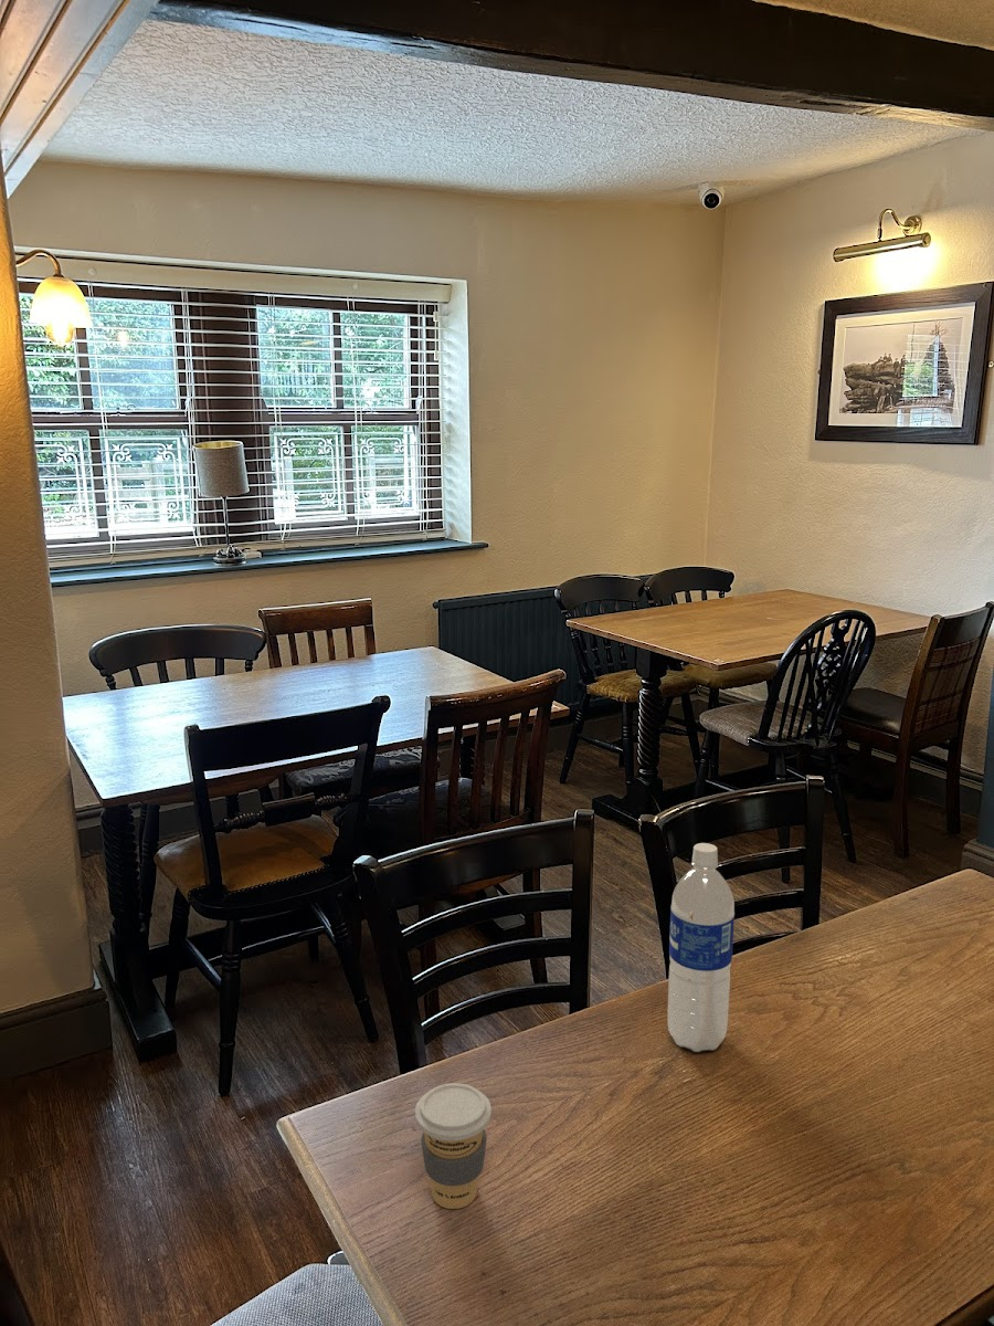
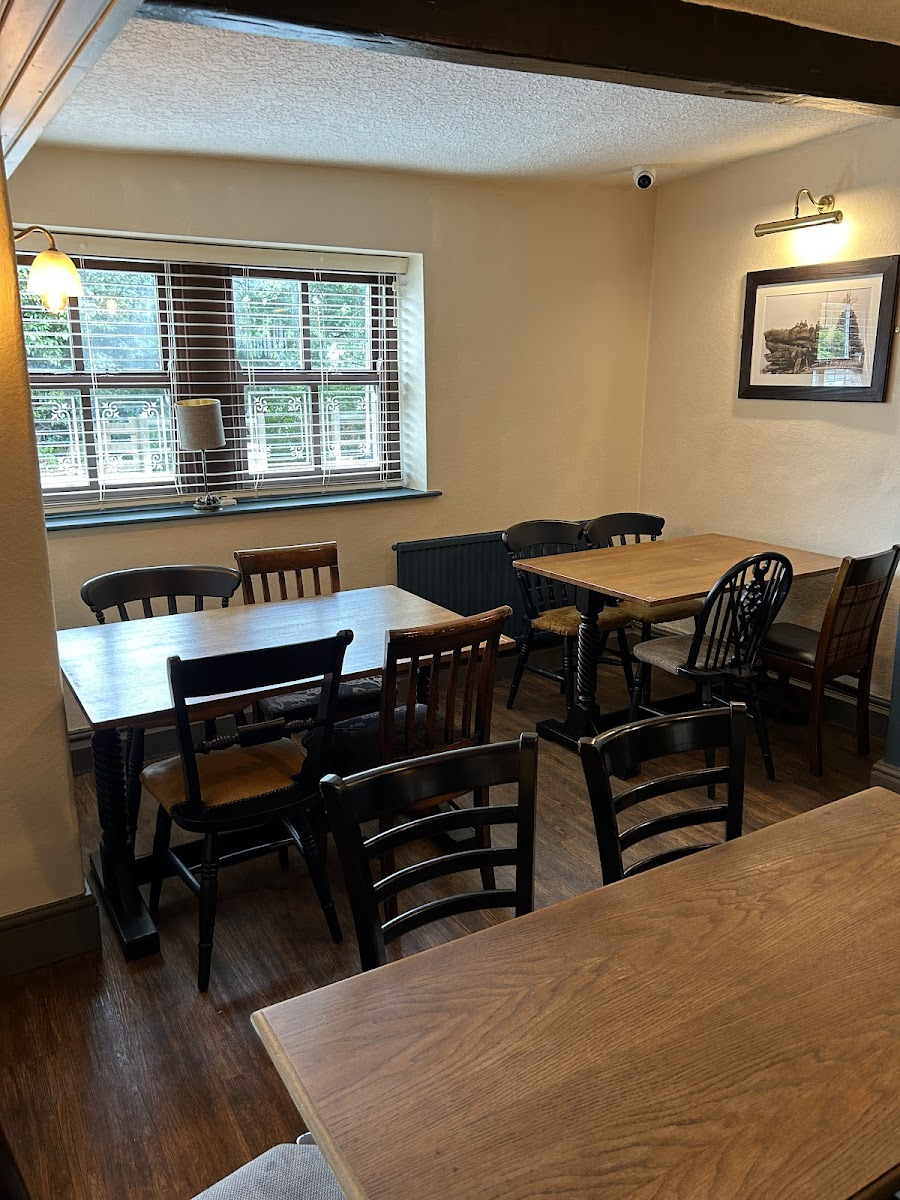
- water bottle [667,842,736,1053]
- coffee cup [414,1082,493,1210]
